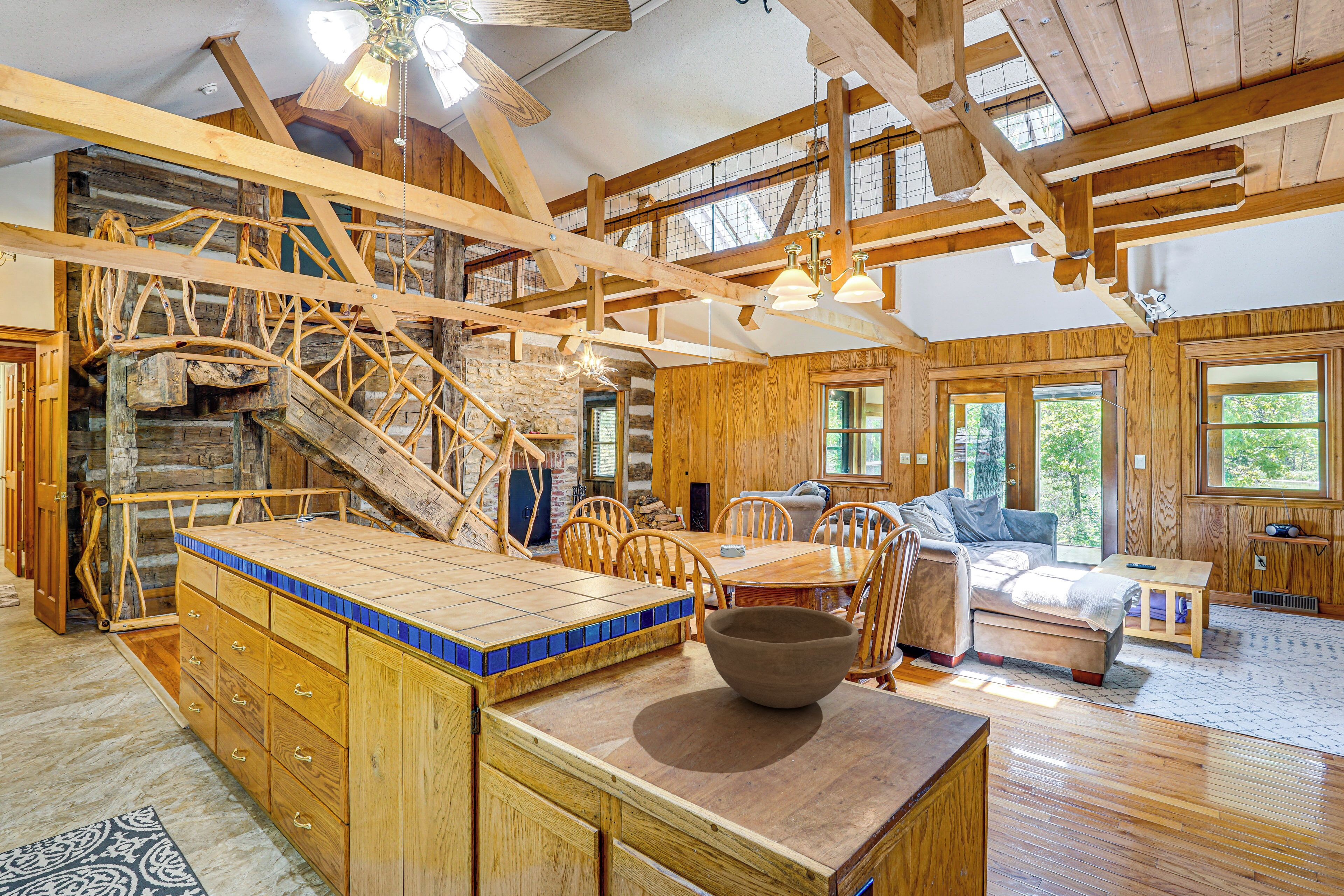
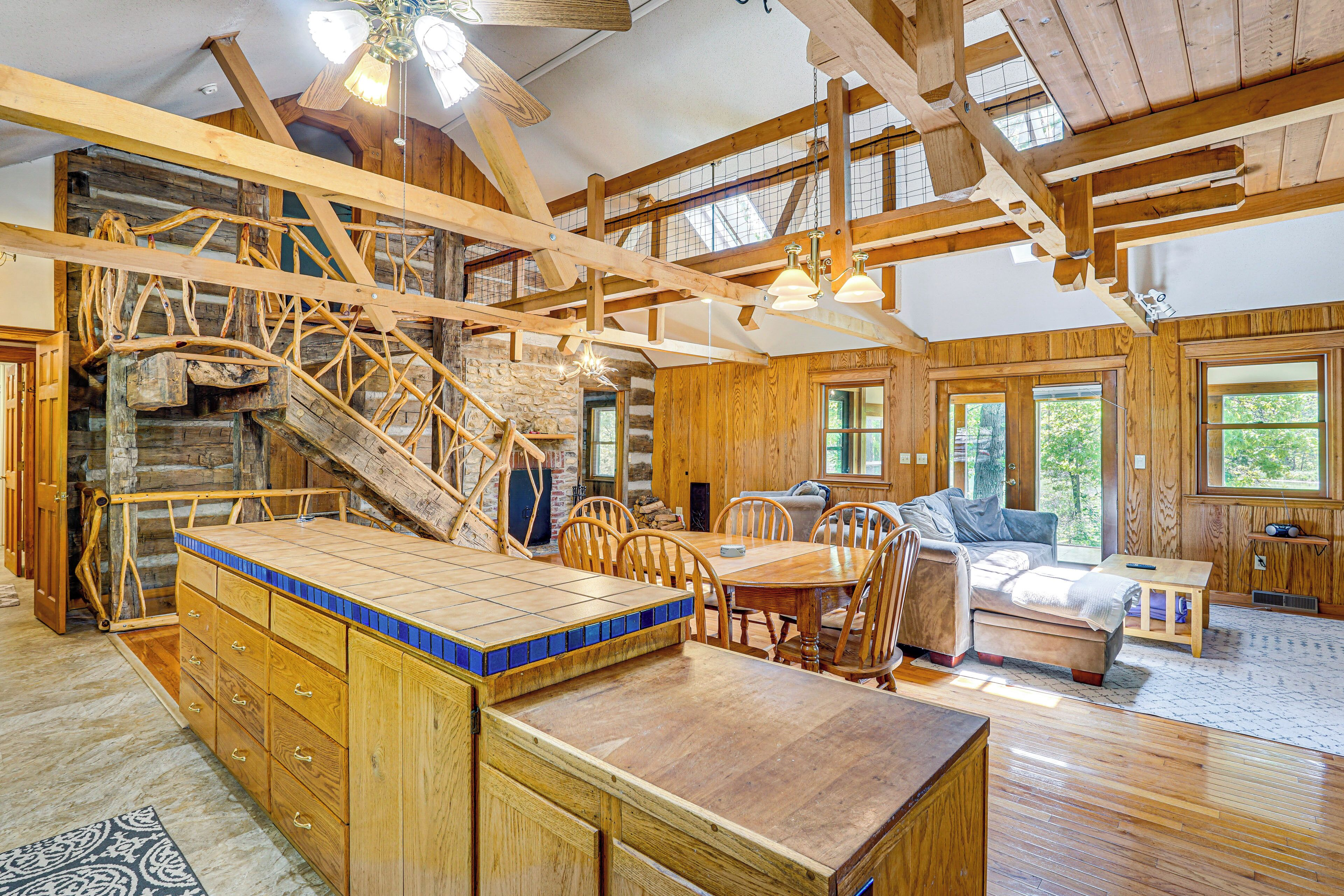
- bowl [703,605,859,709]
